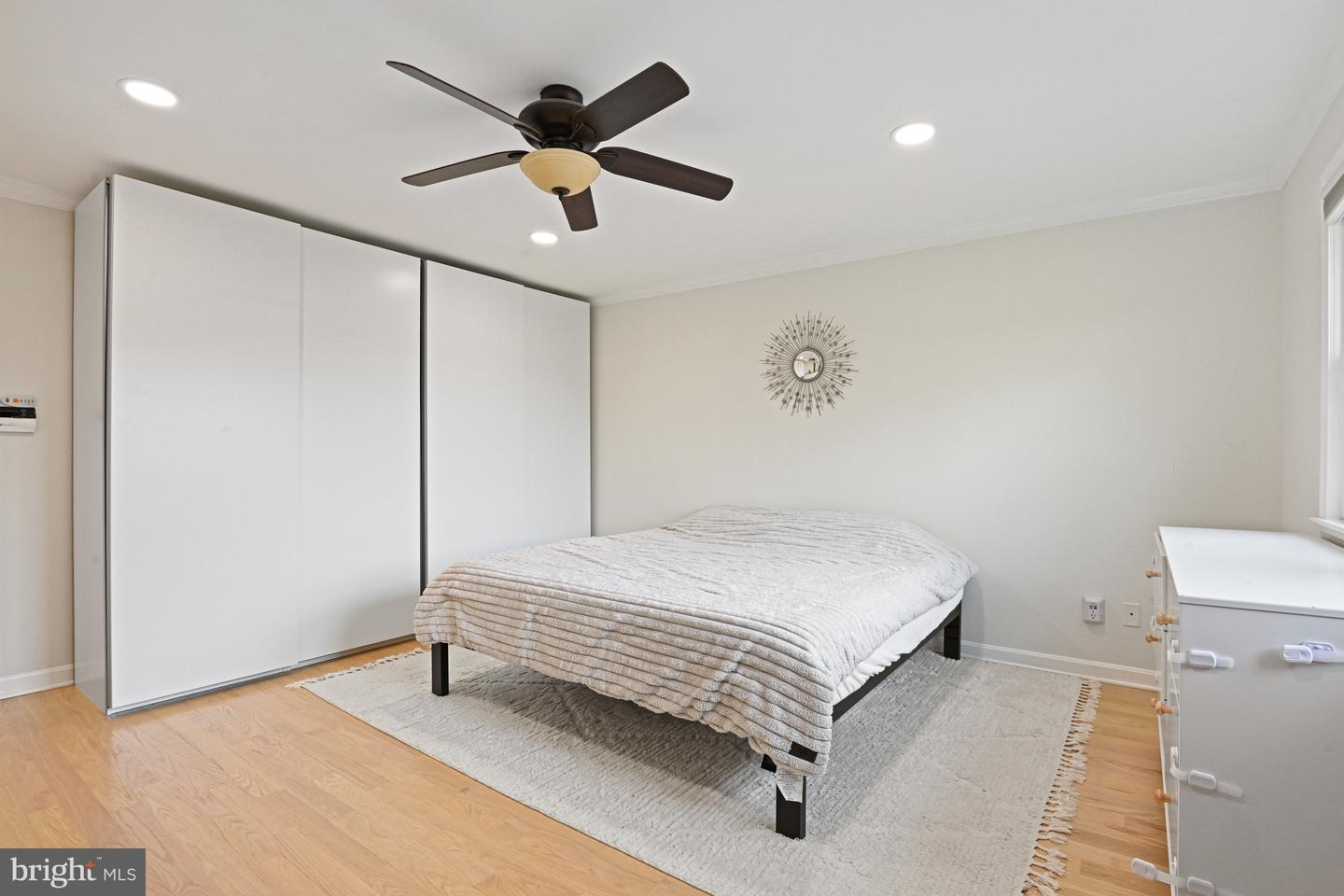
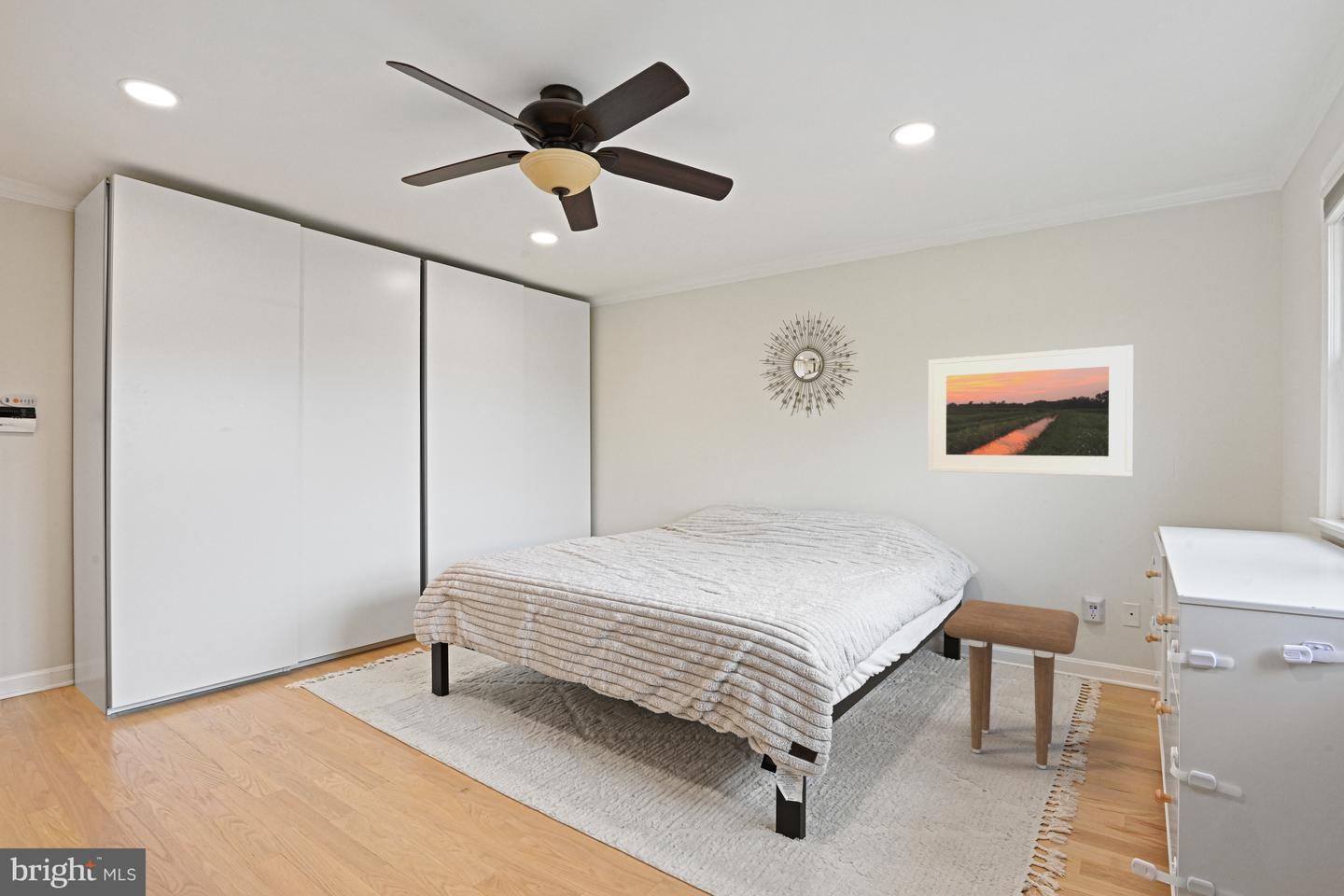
+ side table [943,598,1080,770]
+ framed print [927,344,1134,478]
